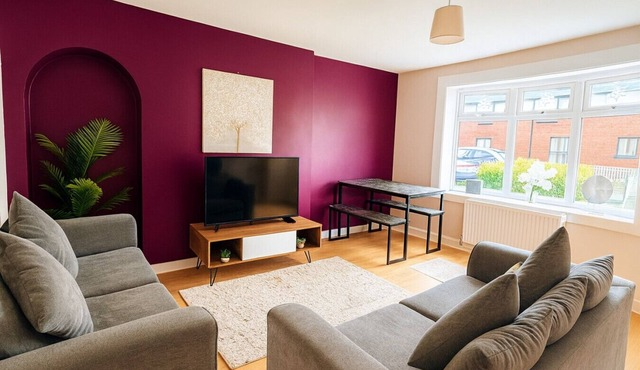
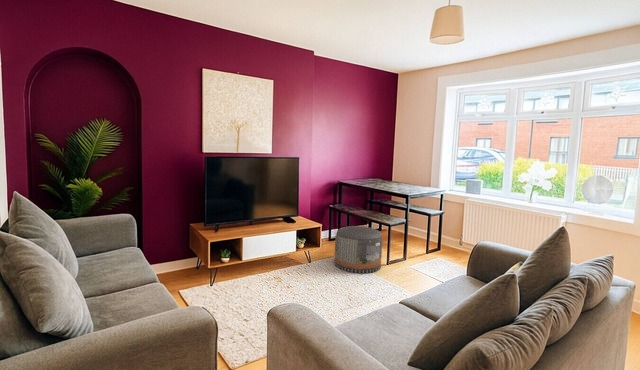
+ pouf [333,225,383,274]
